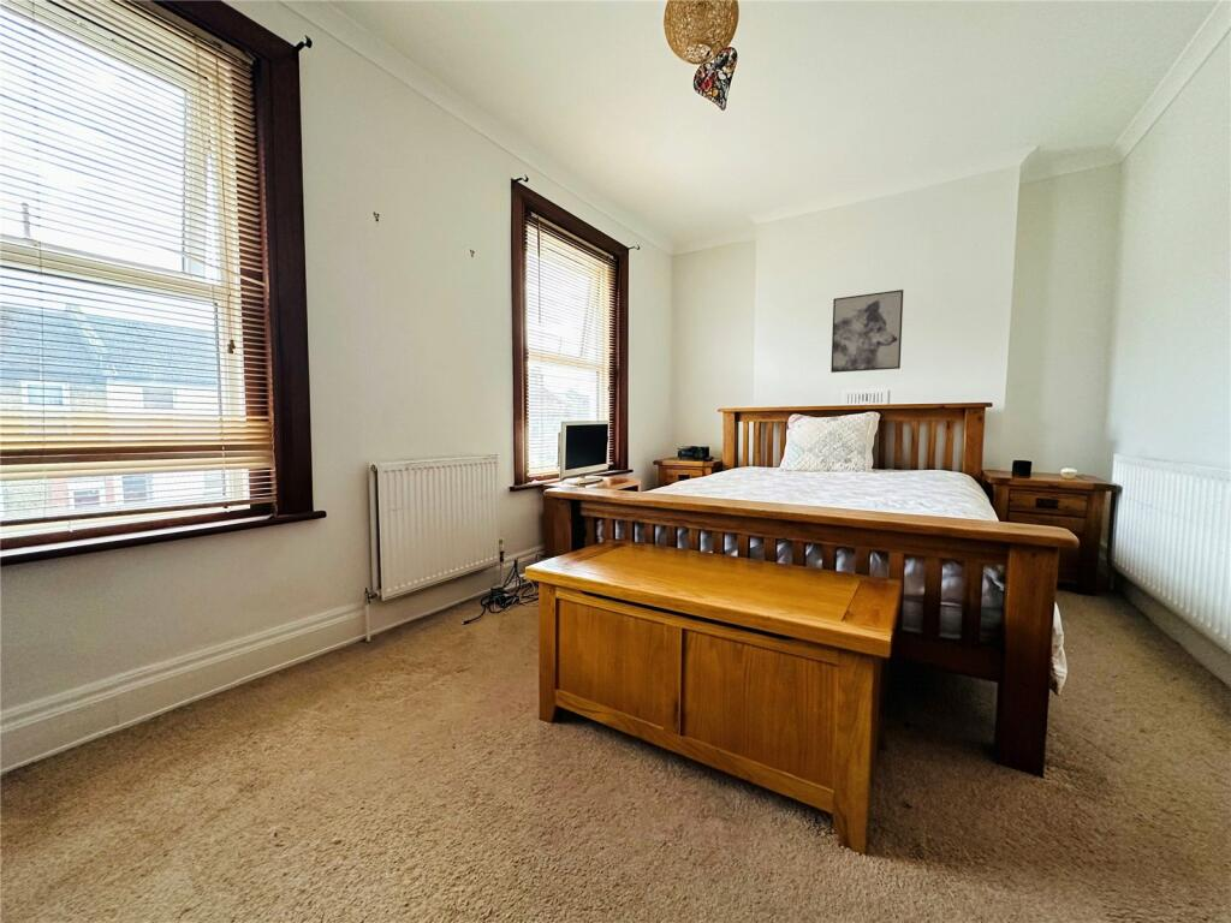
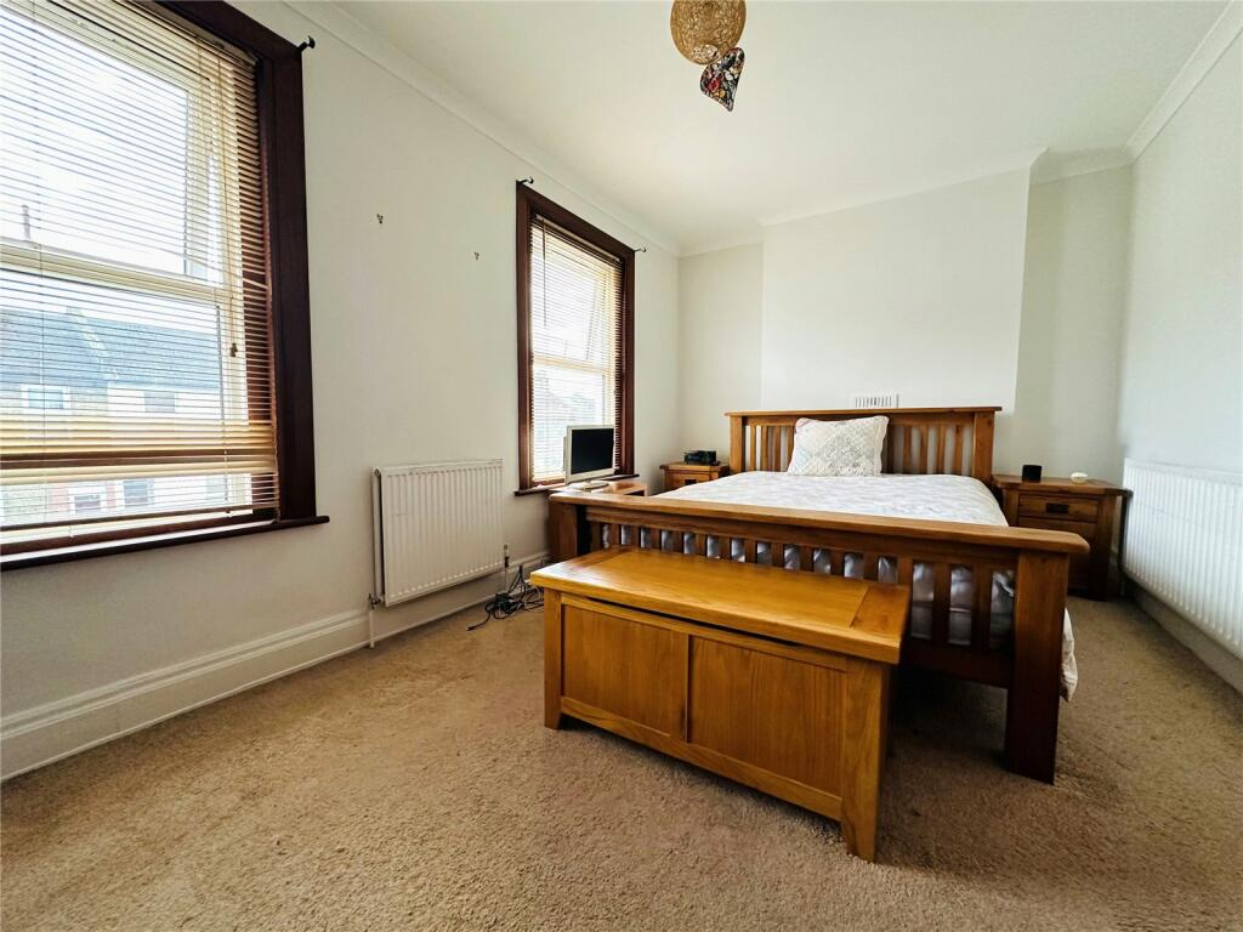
- wall art [829,288,904,374]
